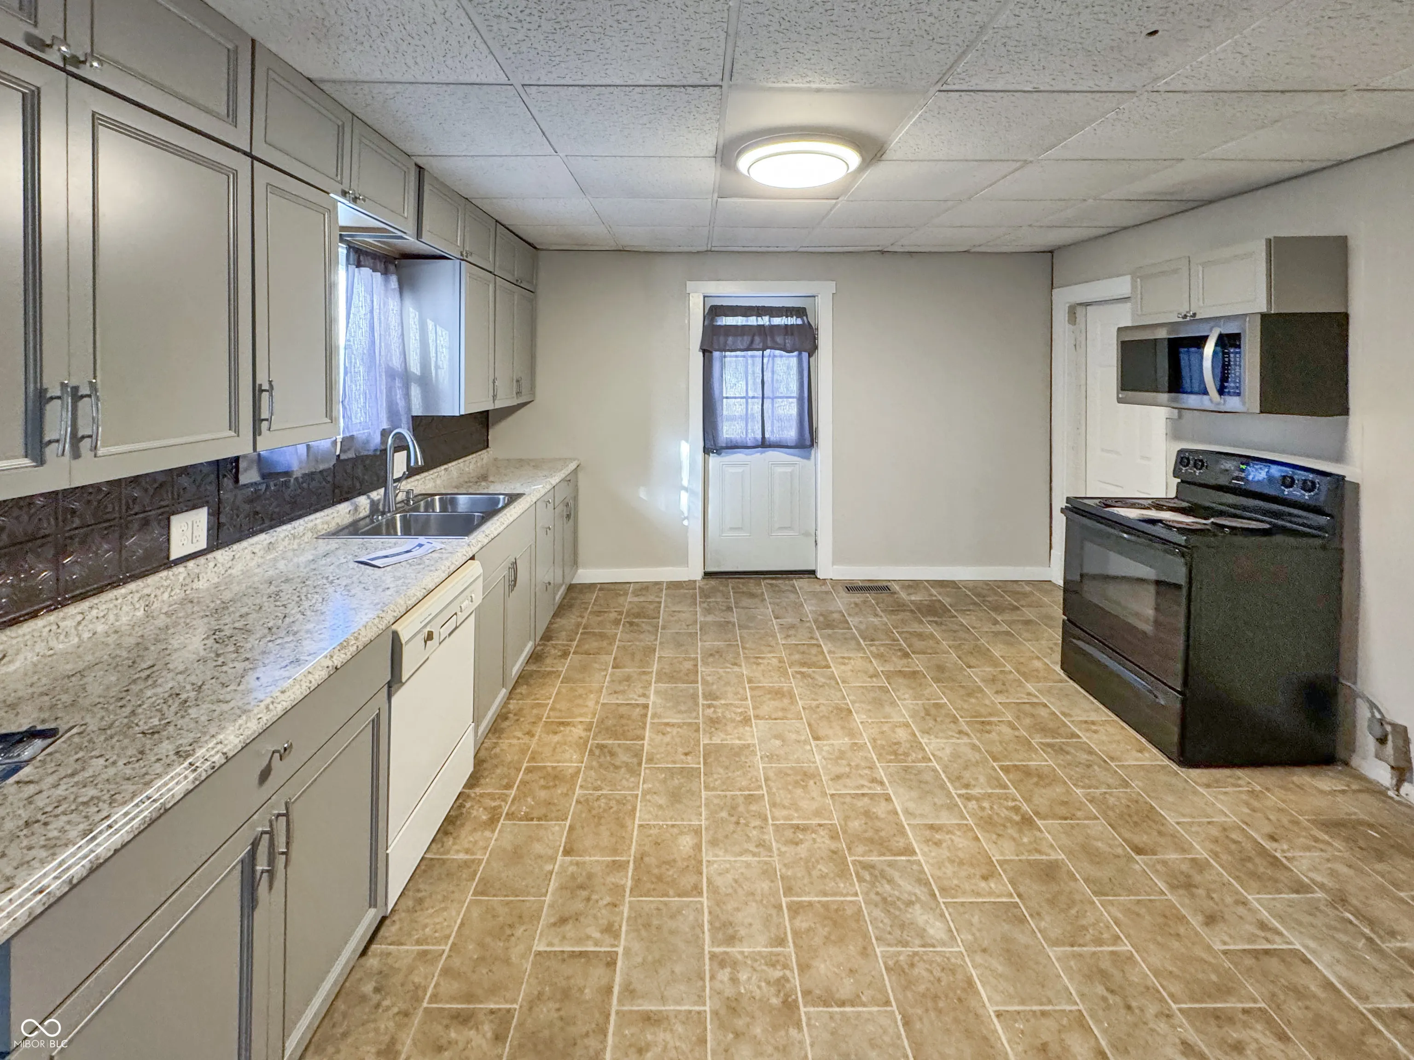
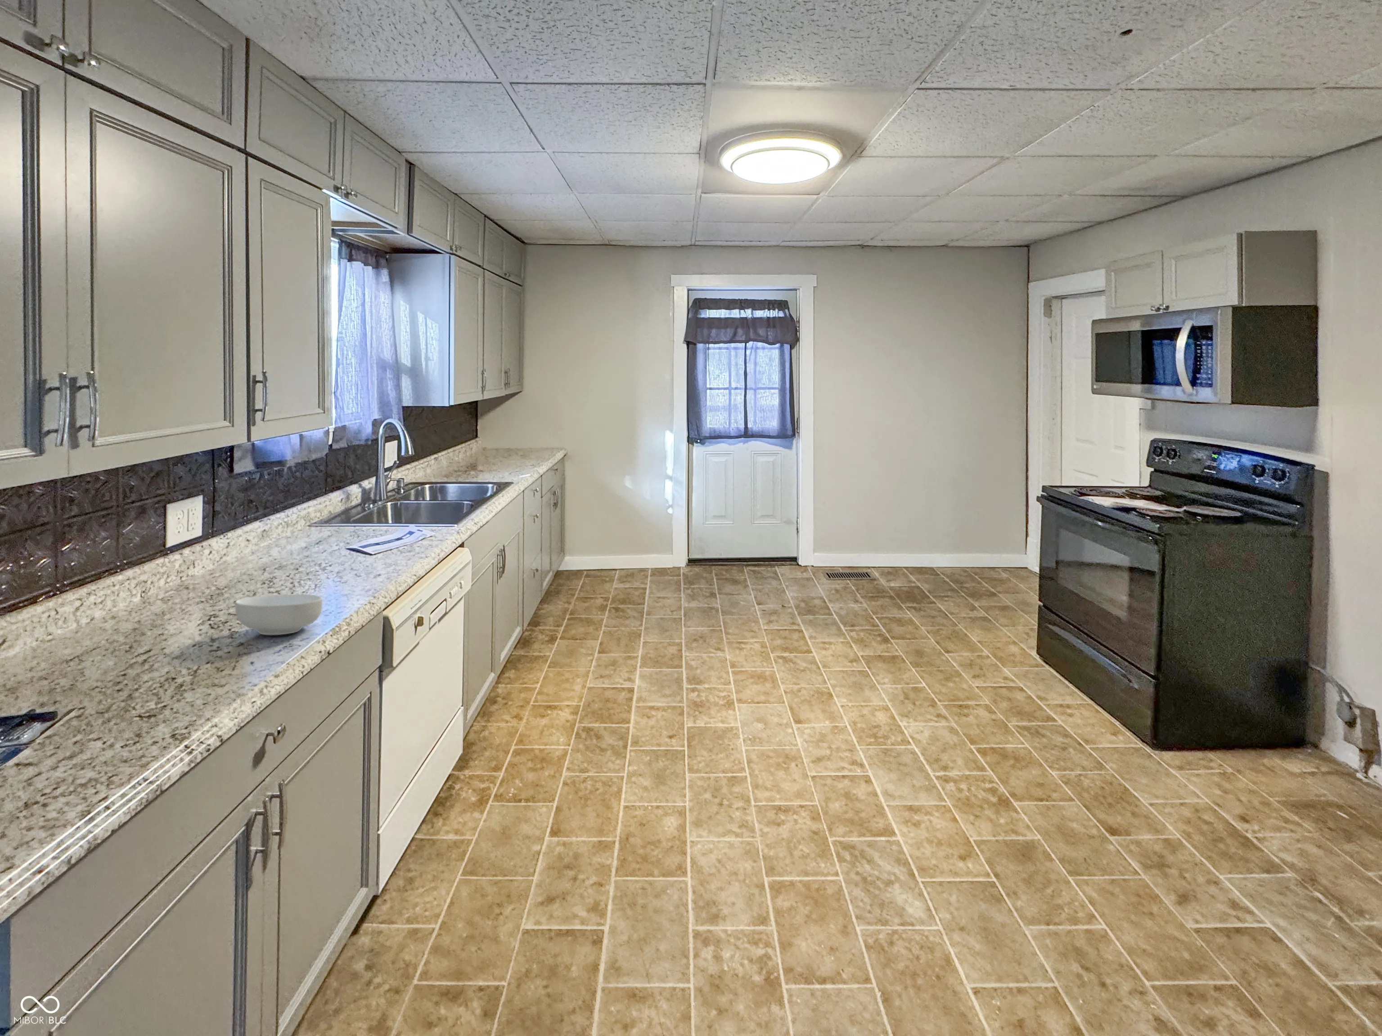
+ cereal bowl [234,594,322,636]
